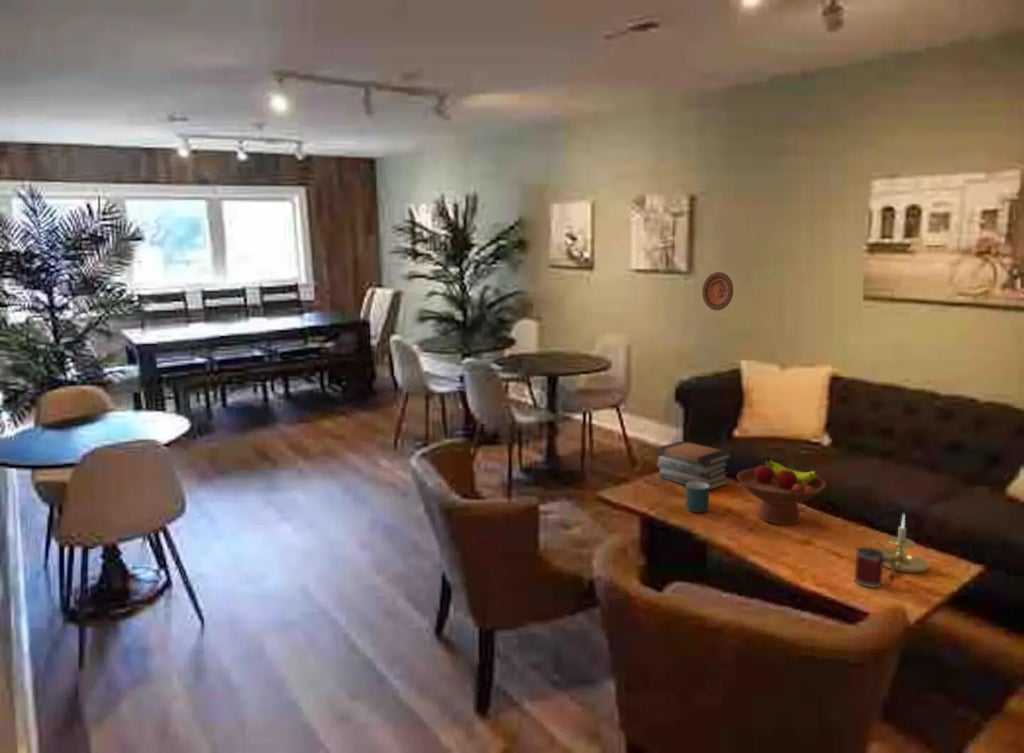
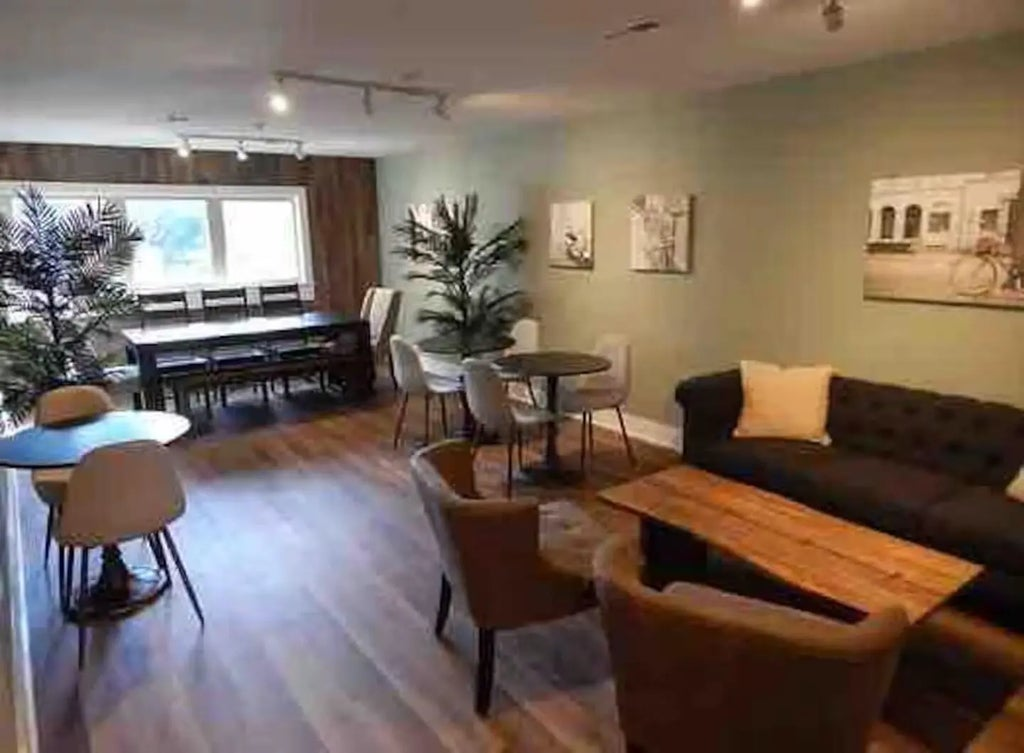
- book stack [656,440,733,491]
- mug [853,546,896,588]
- candle holder [866,513,930,574]
- fruit bowl [736,455,827,526]
- decorative plate [701,271,734,311]
- mug [685,482,710,513]
